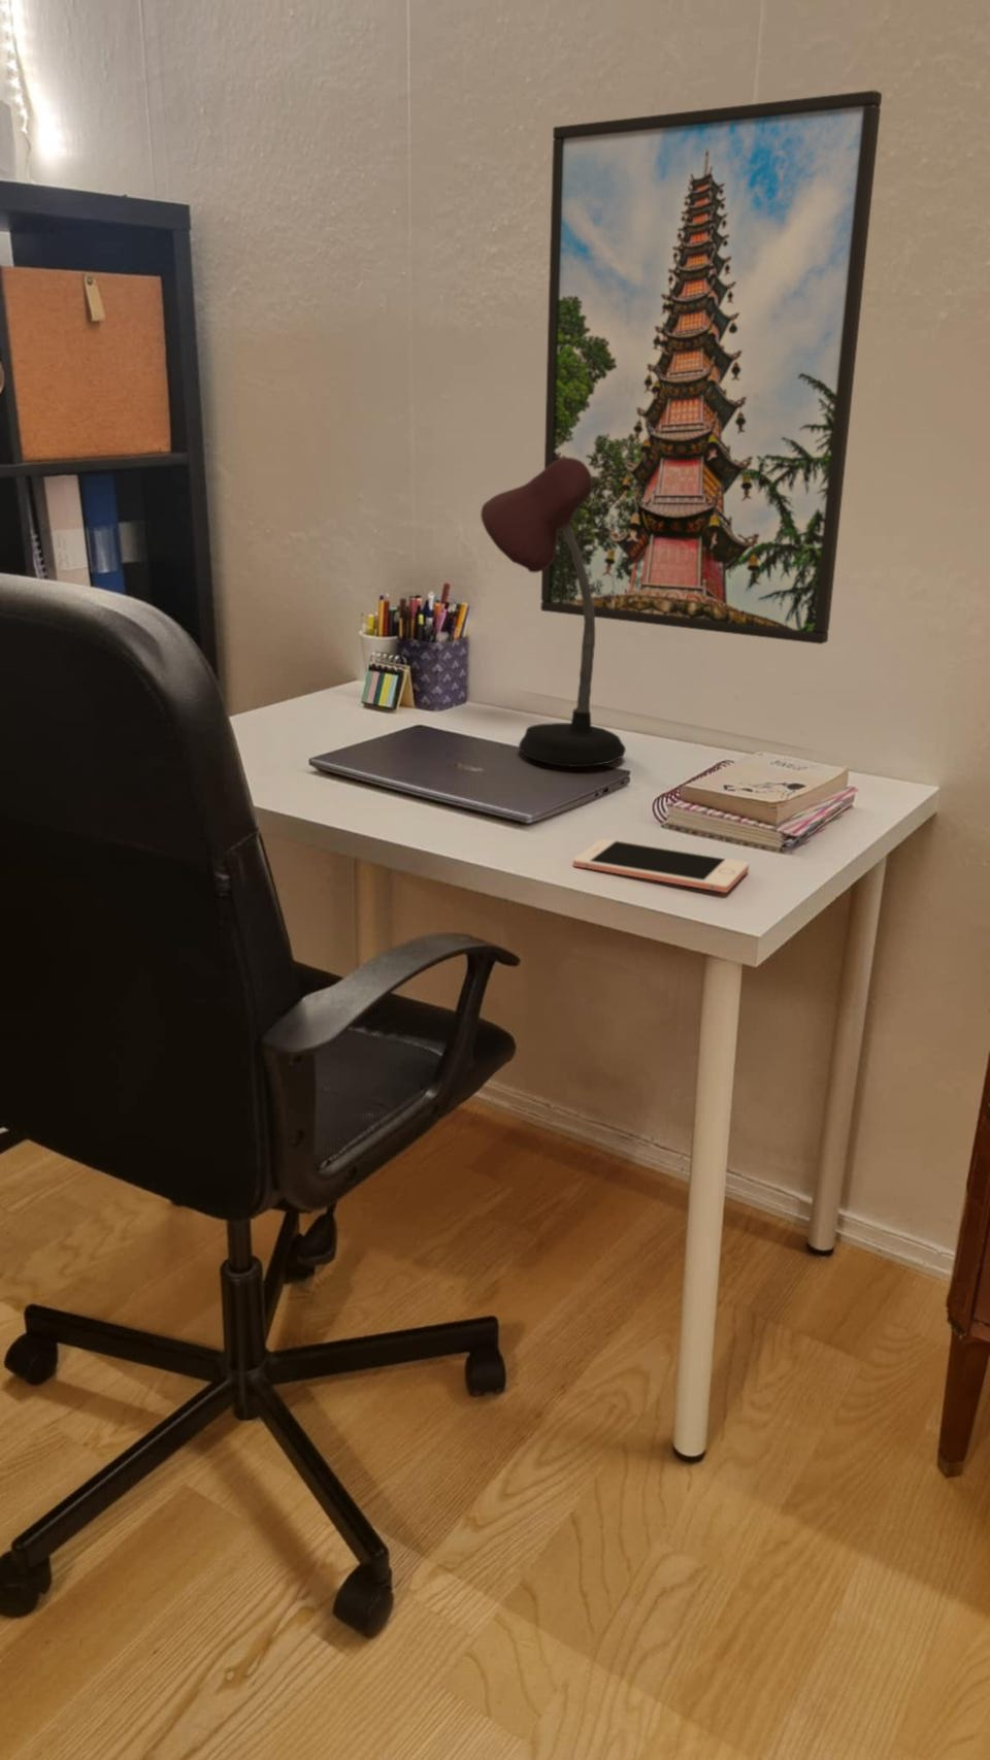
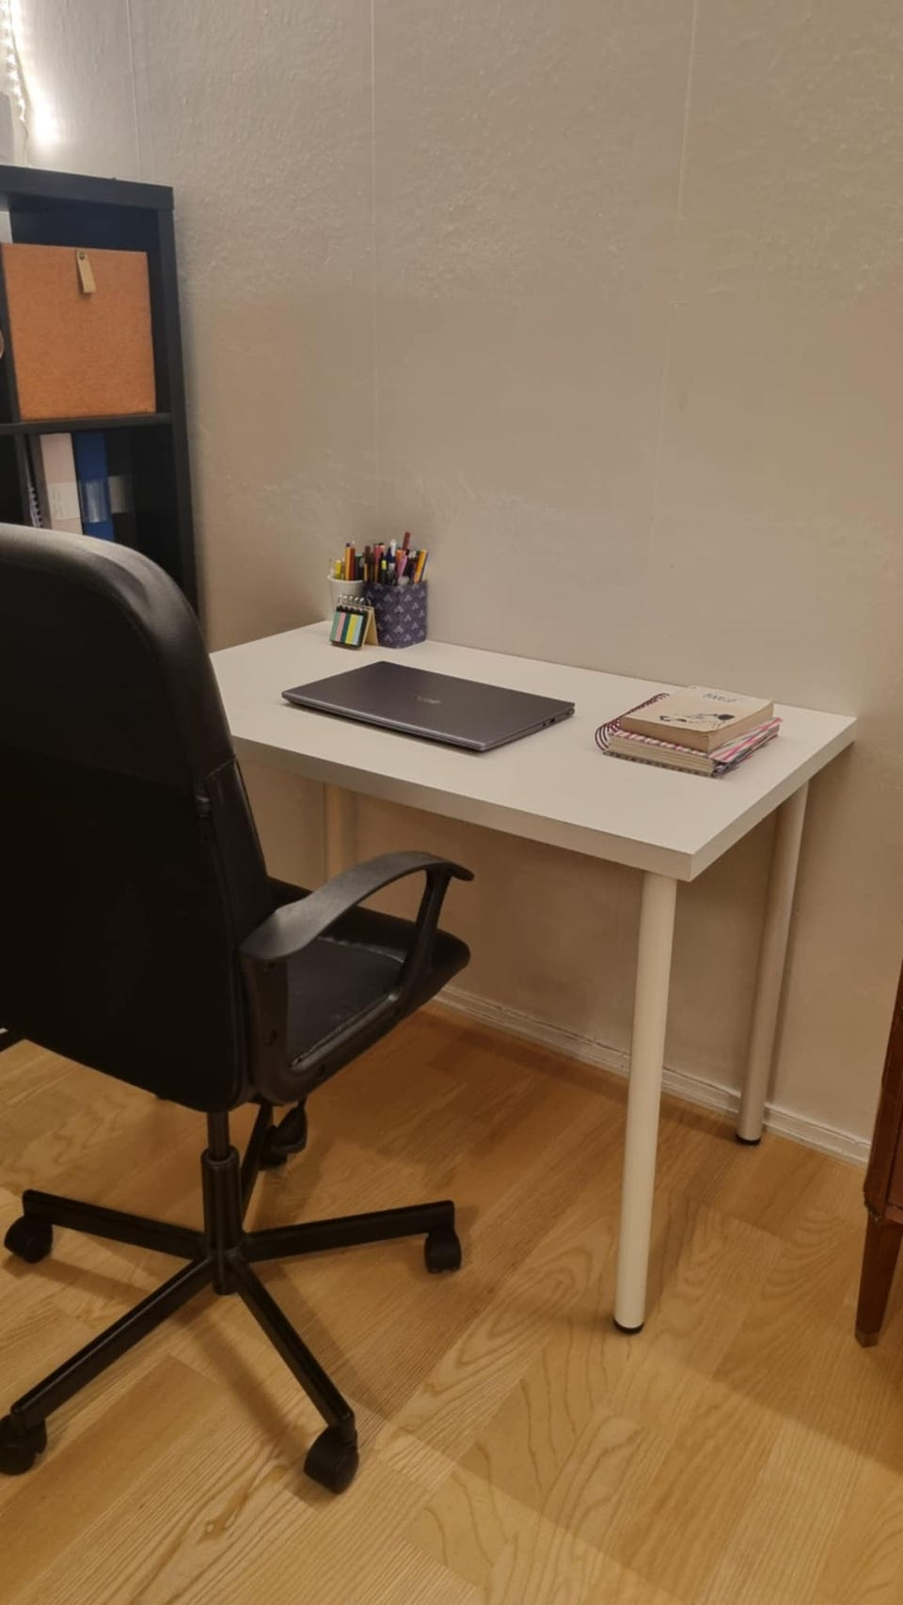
- cell phone [572,838,749,895]
- desk lamp [480,458,627,768]
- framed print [539,88,882,645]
